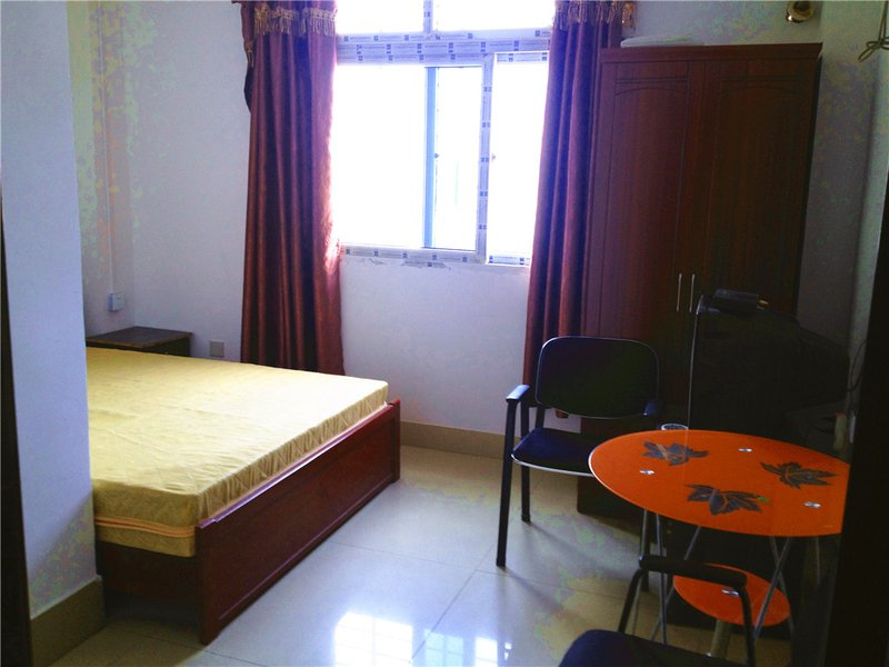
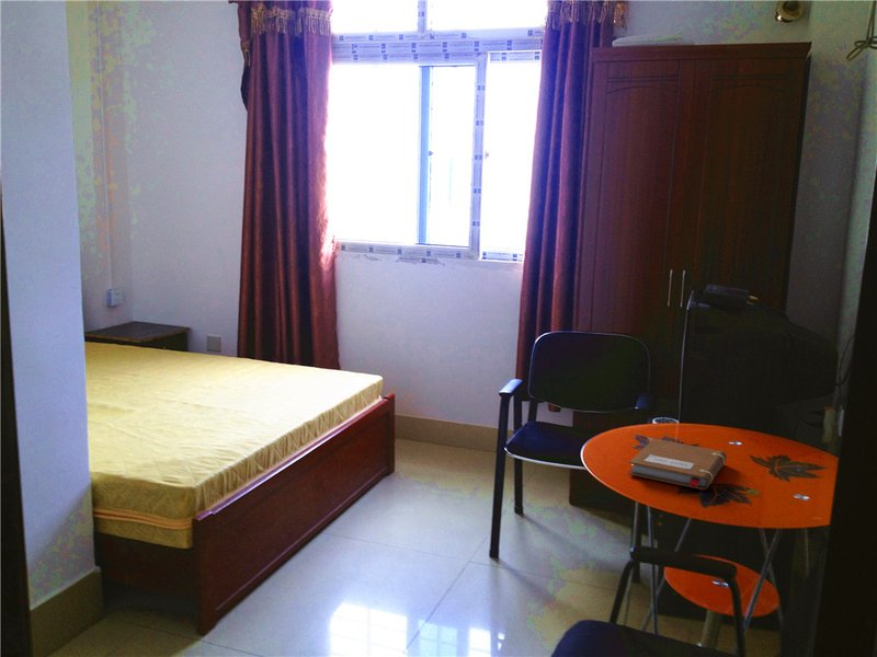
+ notebook [627,438,728,491]
